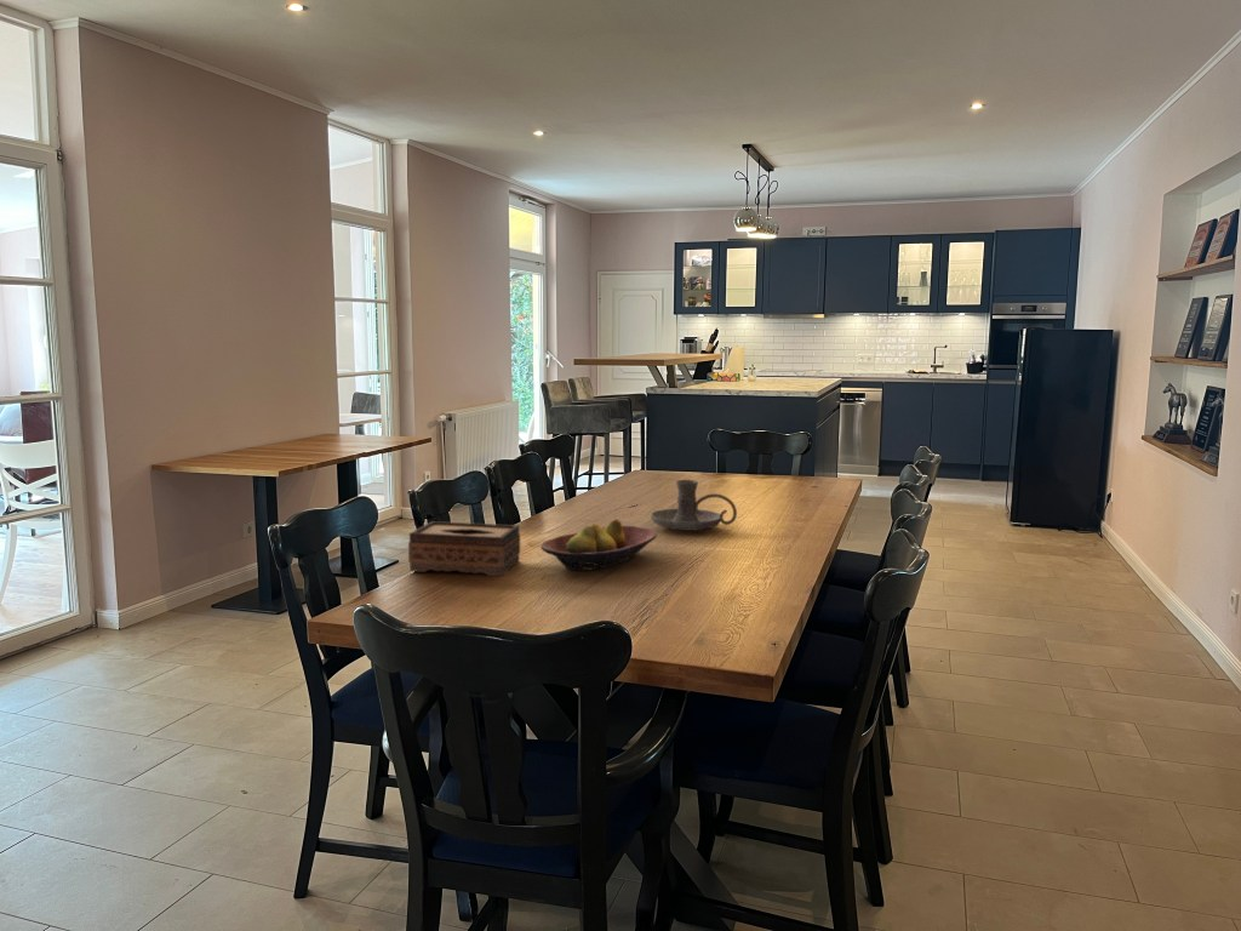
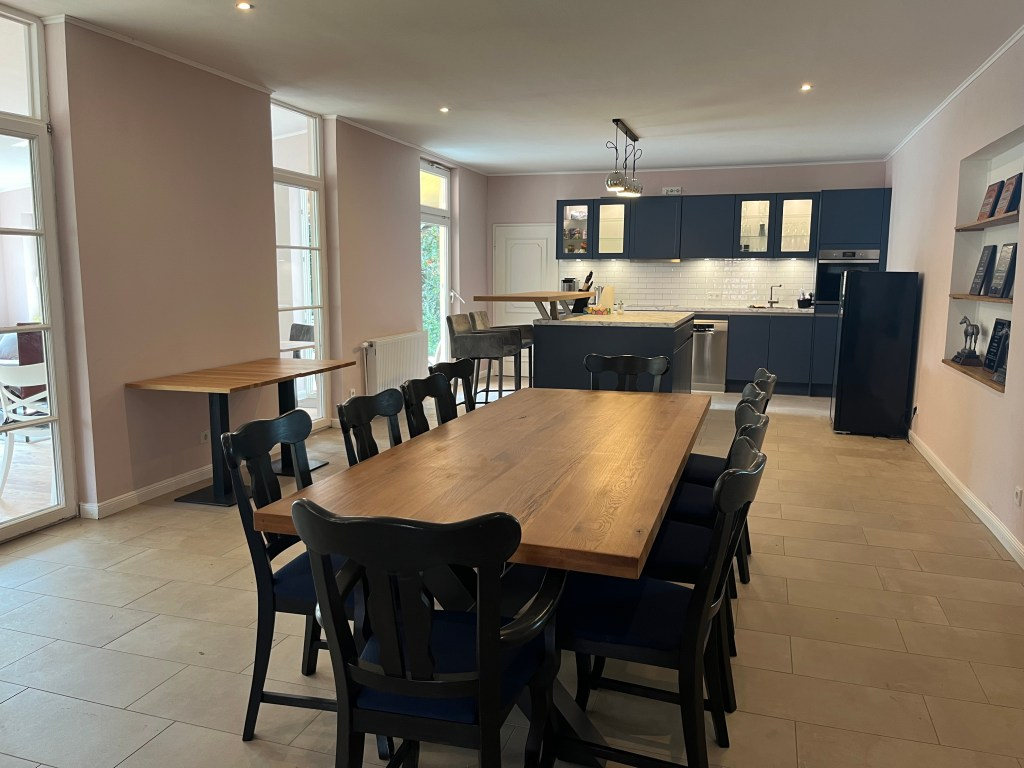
- fruit bowl [539,518,658,572]
- tissue box [407,520,521,577]
- candle holder [650,479,738,532]
